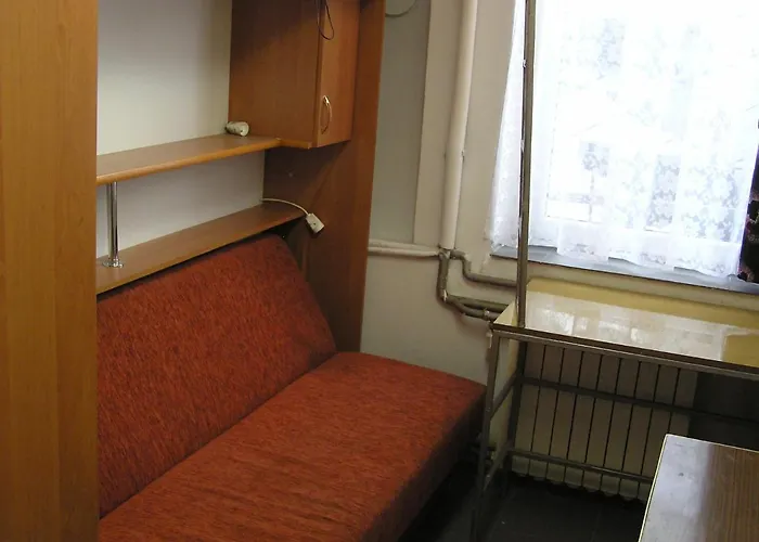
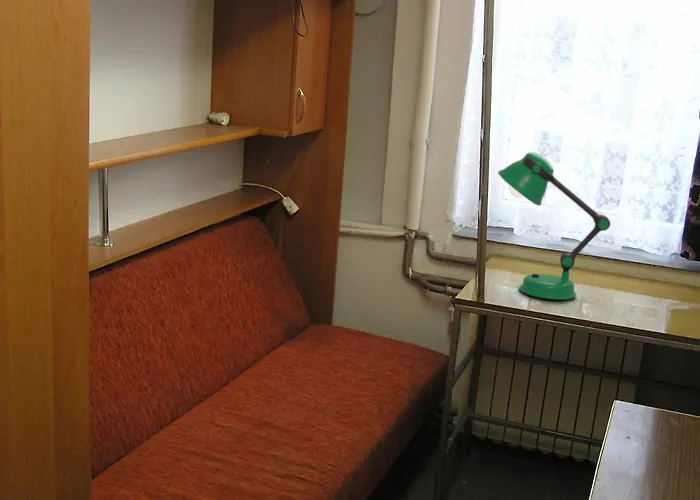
+ desk lamp [497,151,611,301]
